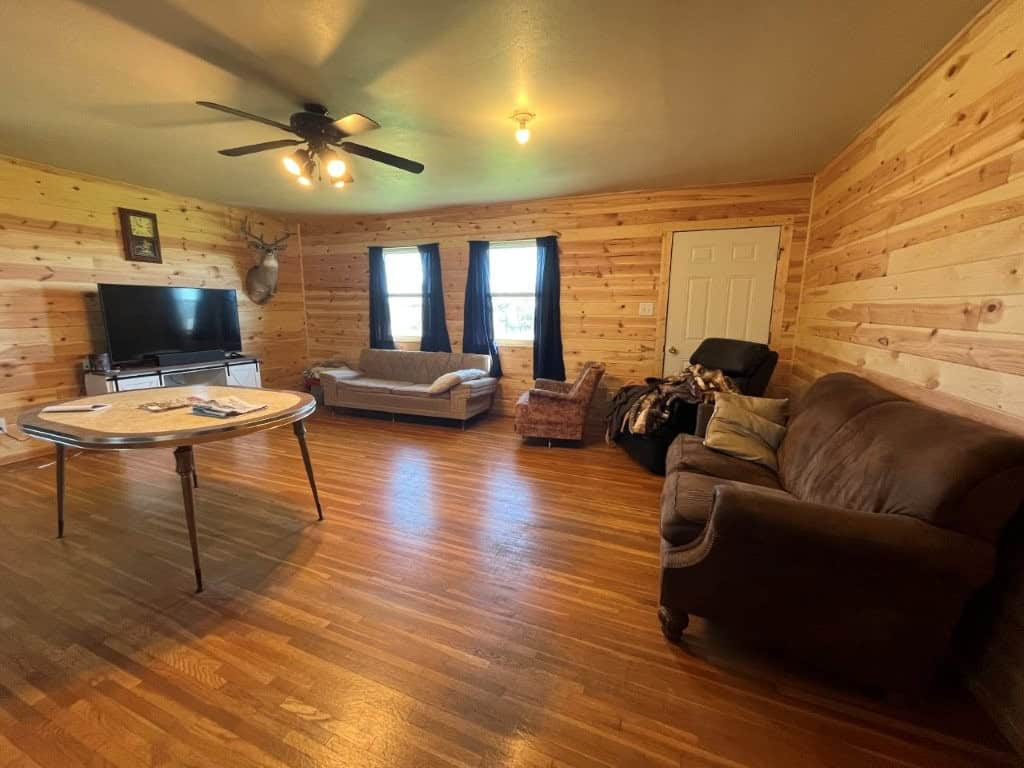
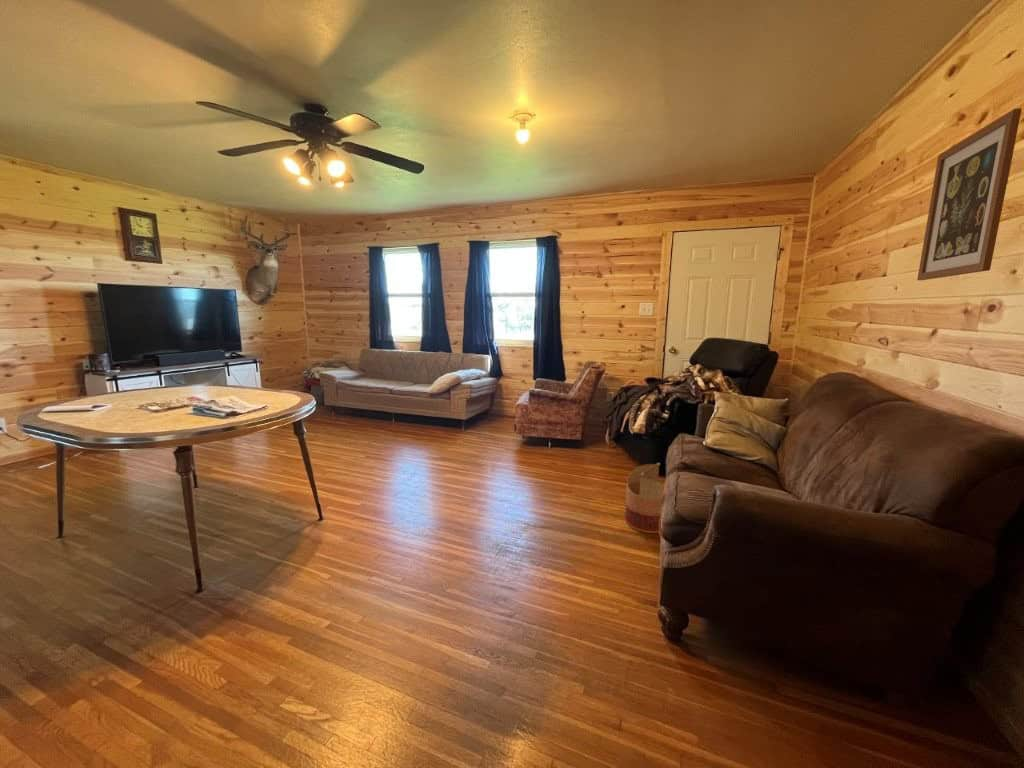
+ wall art [916,107,1023,281]
+ basket [624,462,665,534]
